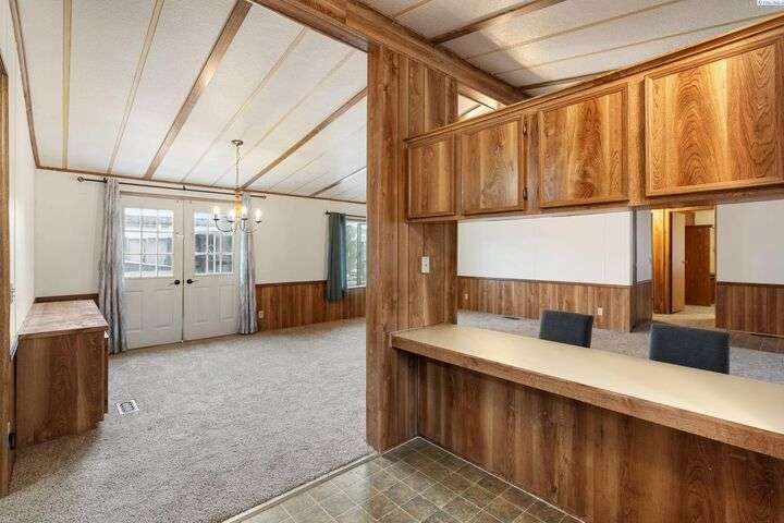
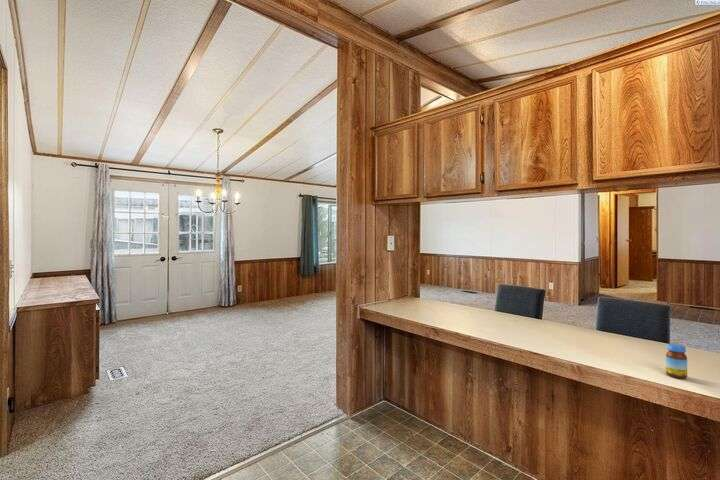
+ jar [665,343,688,380]
